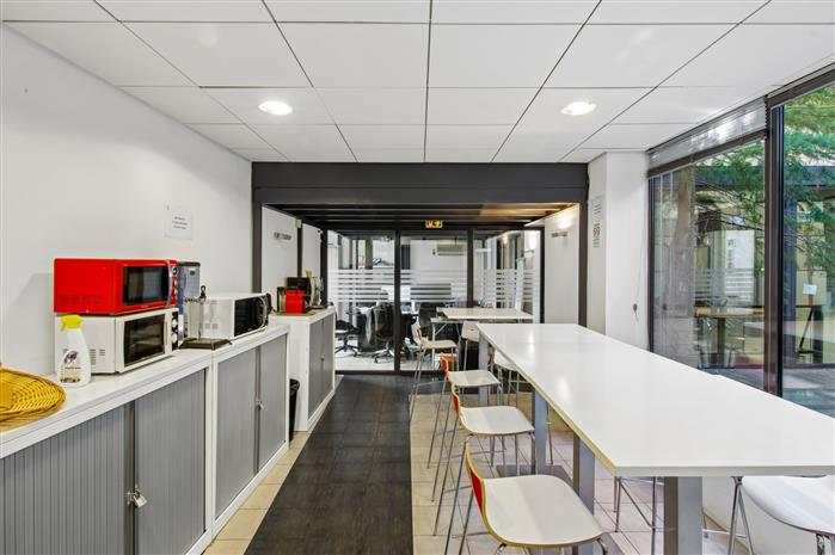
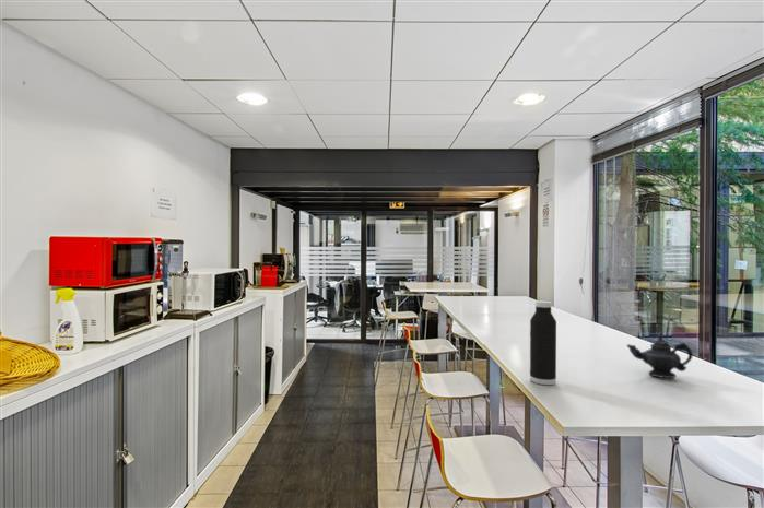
+ teapot [626,331,694,379]
+ water bottle [529,299,557,386]
